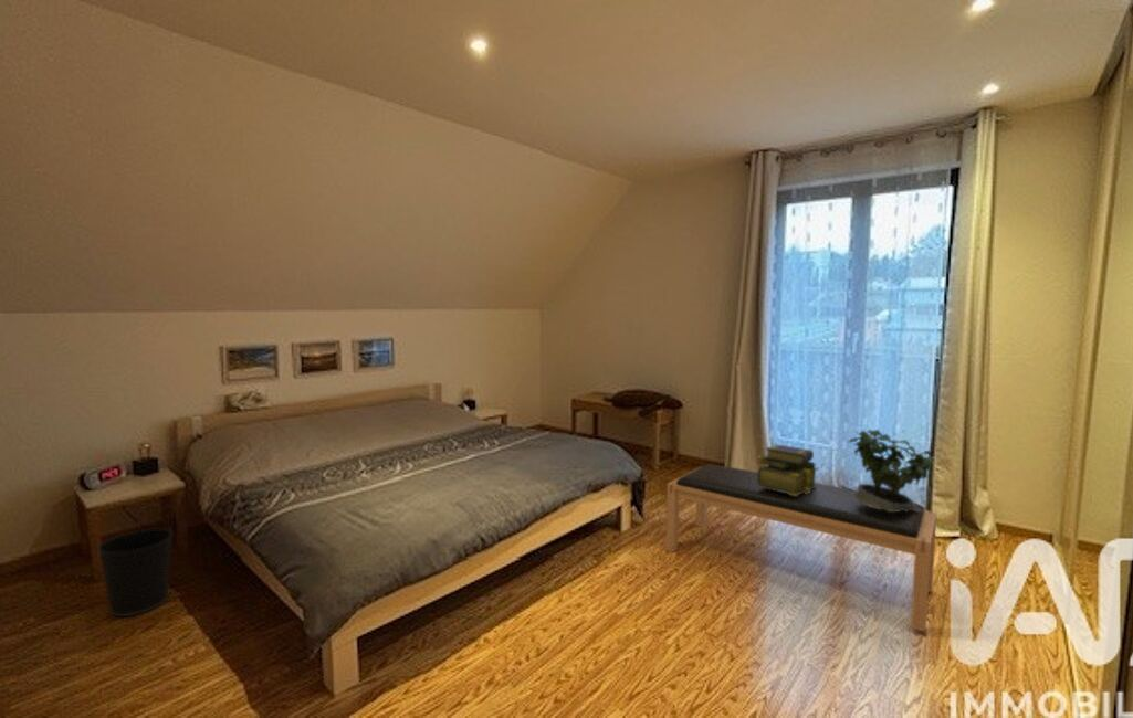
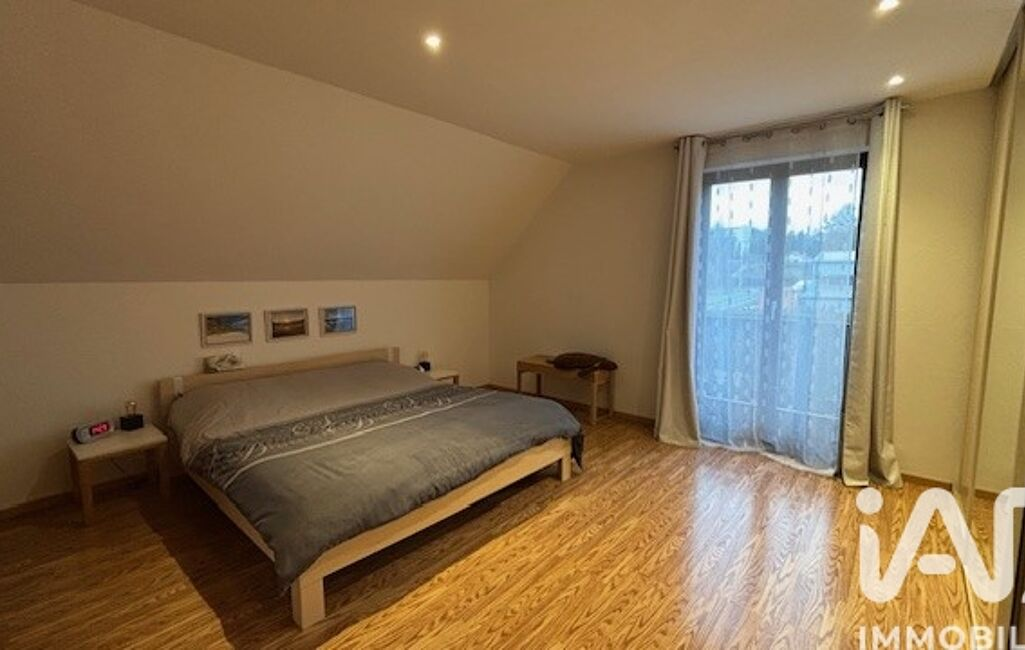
- stack of books [756,443,819,496]
- wastebasket [96,527,175,617]
- bench [664,463,937,633]
- potted plant [847,429,934,511]
